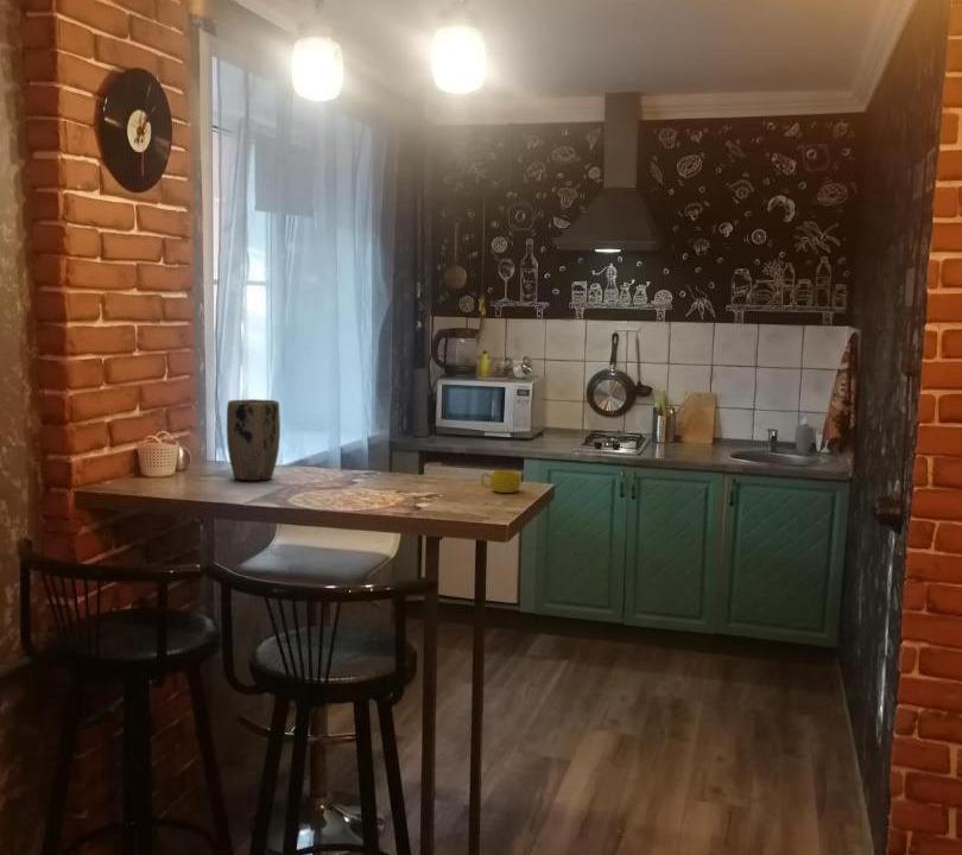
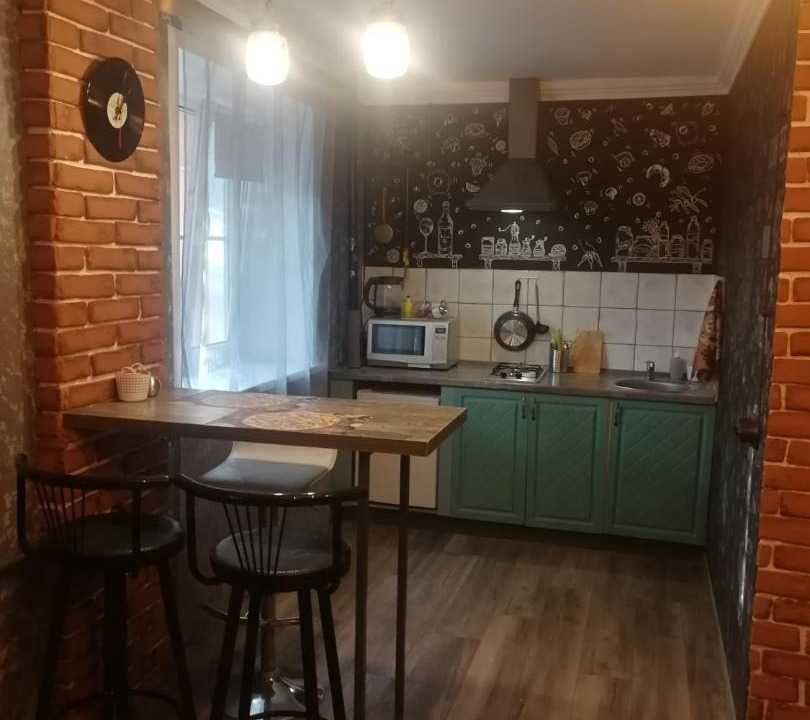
- plant pot [226,398,281,481]
- cup [480,469,523,494]
